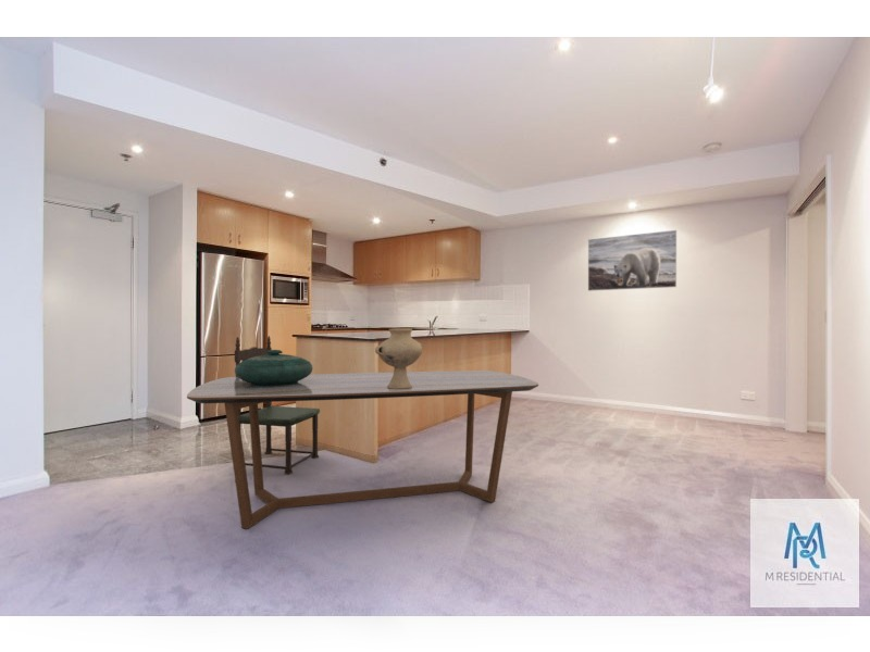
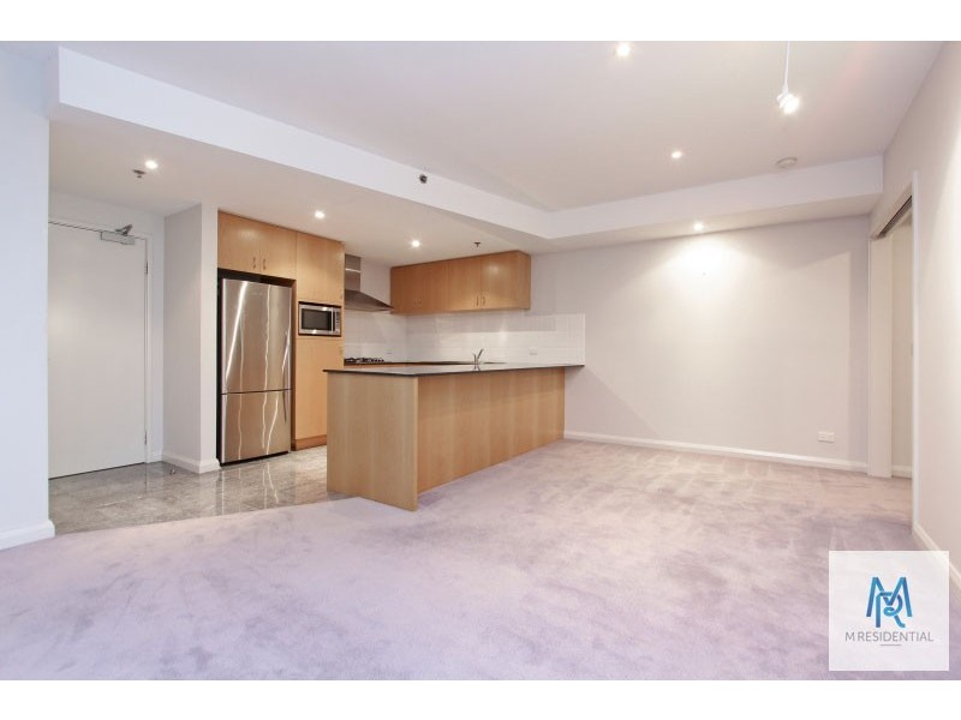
- vase [374,327,424,389]
- decorative bowl [234,349,314,386]
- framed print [587,229,678,292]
- dining chair [234,335,321,475]
- dining table [186,369,539,530]
